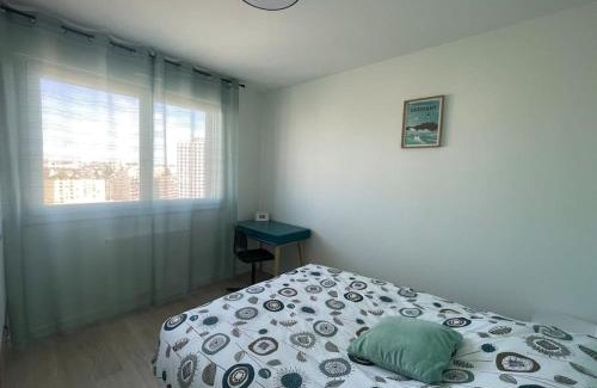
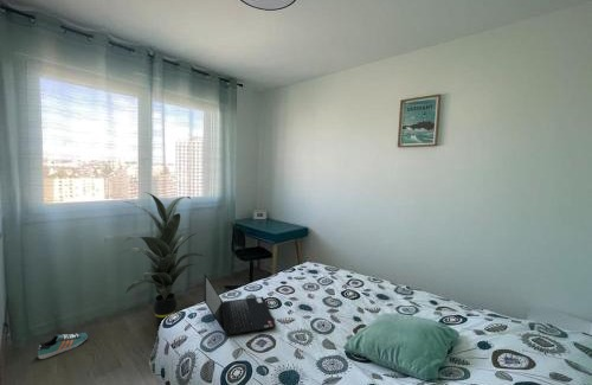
+ indoor plant [118,191,207,327]
+ sneaker [37,332,89,360]
+ laptop computer [202,272,277,339]
